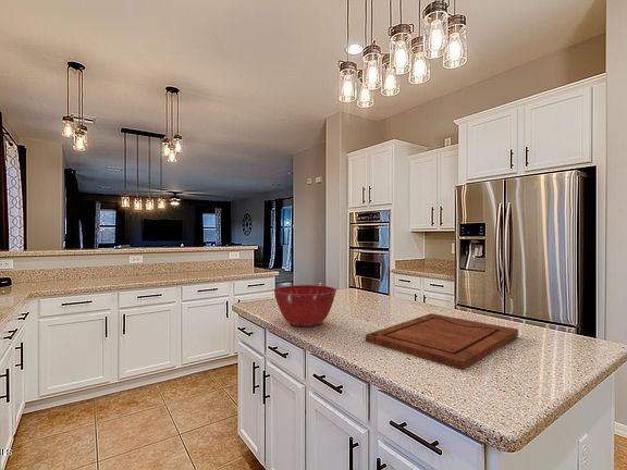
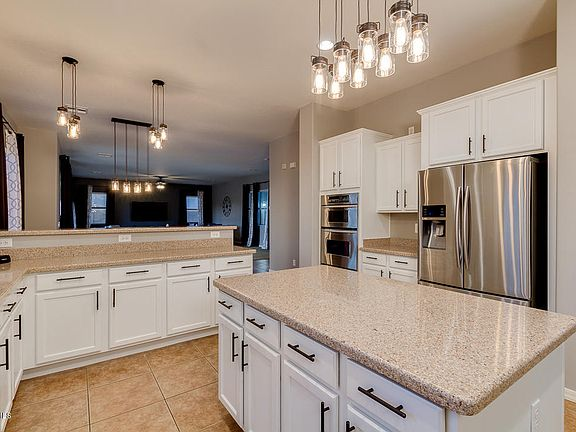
- mixing bowl [272,284,337,327]
- cutting board [365,312,519,371]
